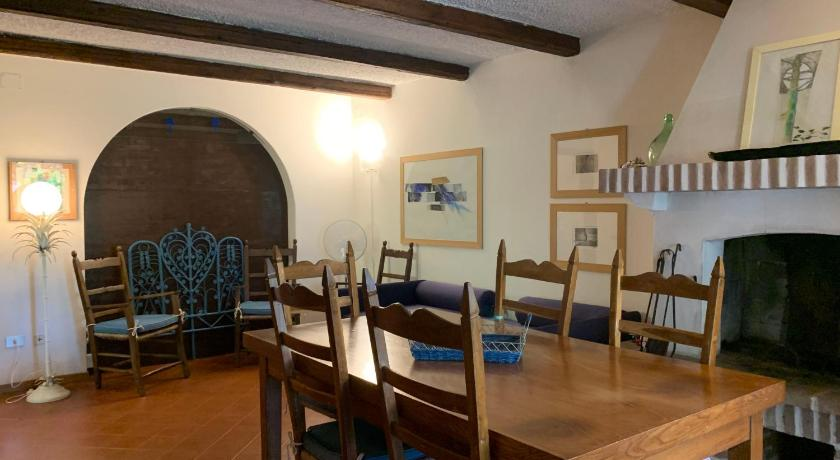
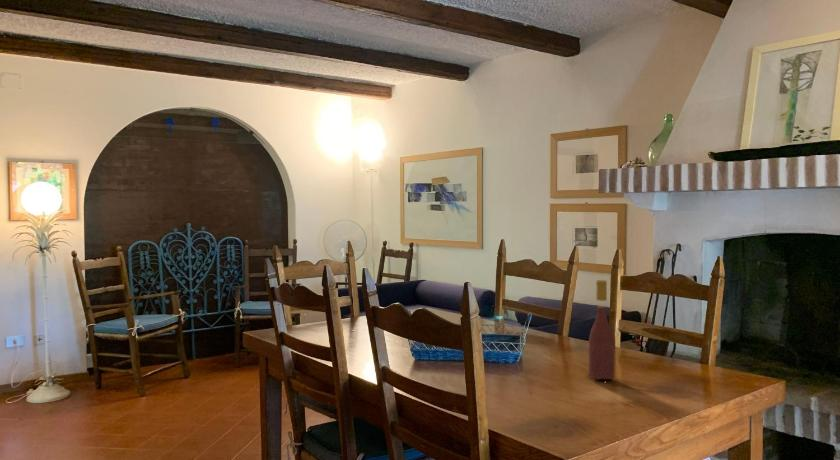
+ wine bottle [588,279,615,380]
